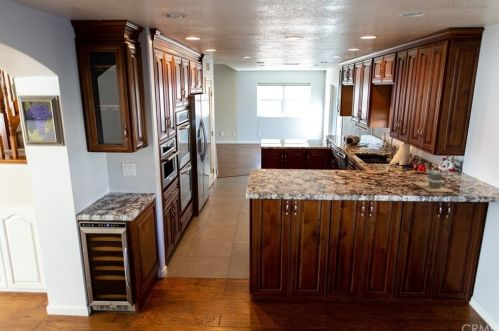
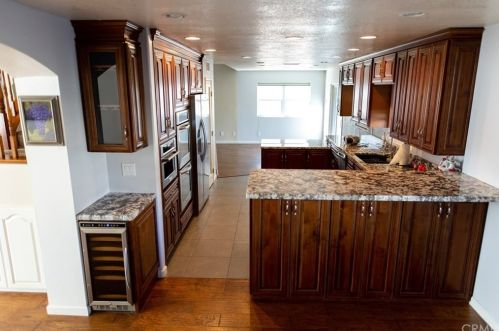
- toaster [411,169,456,193]
